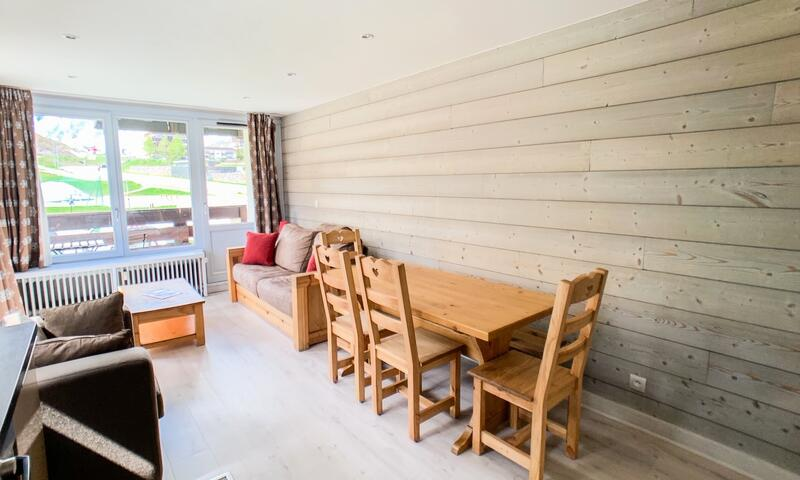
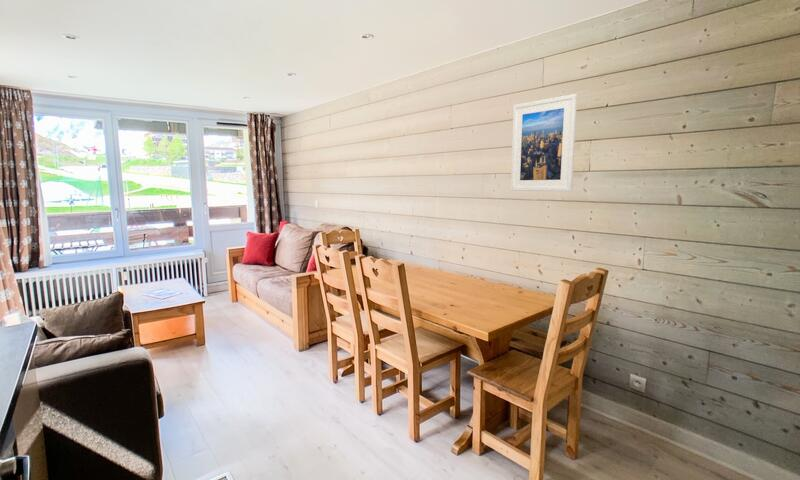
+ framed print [510,93,578,192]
